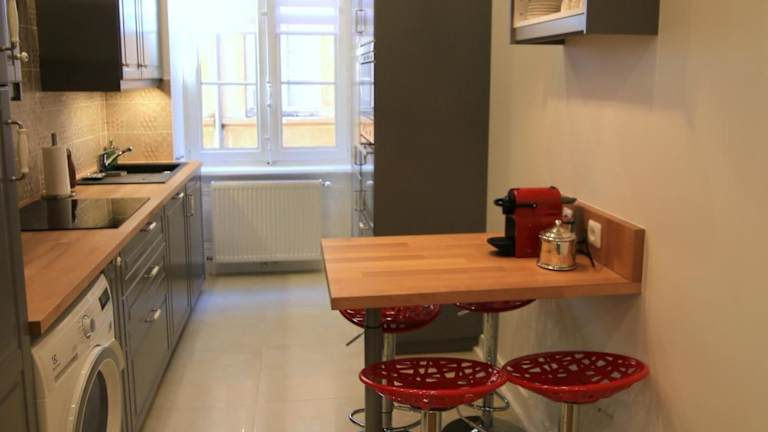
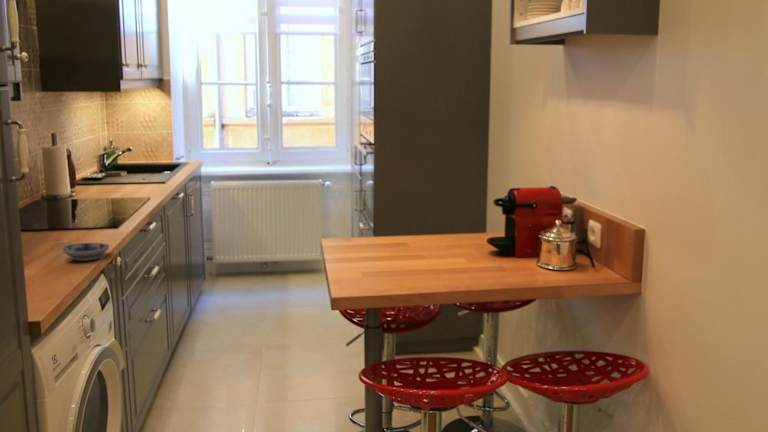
+ bowl [61,242,110,262]
